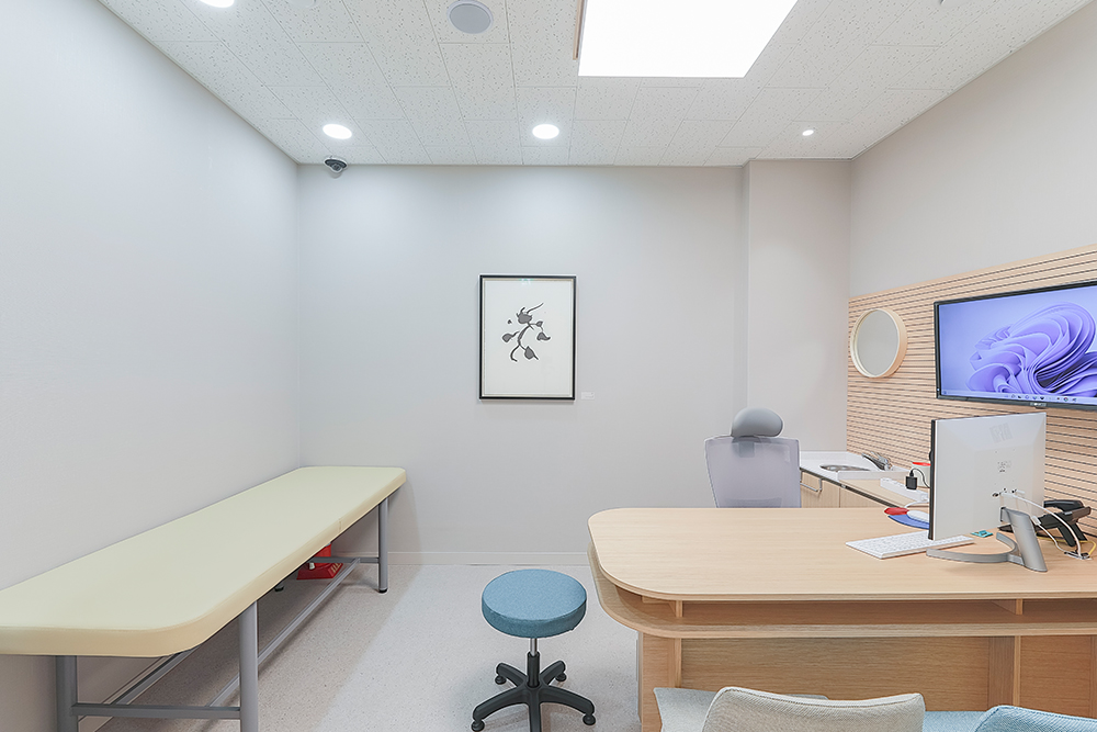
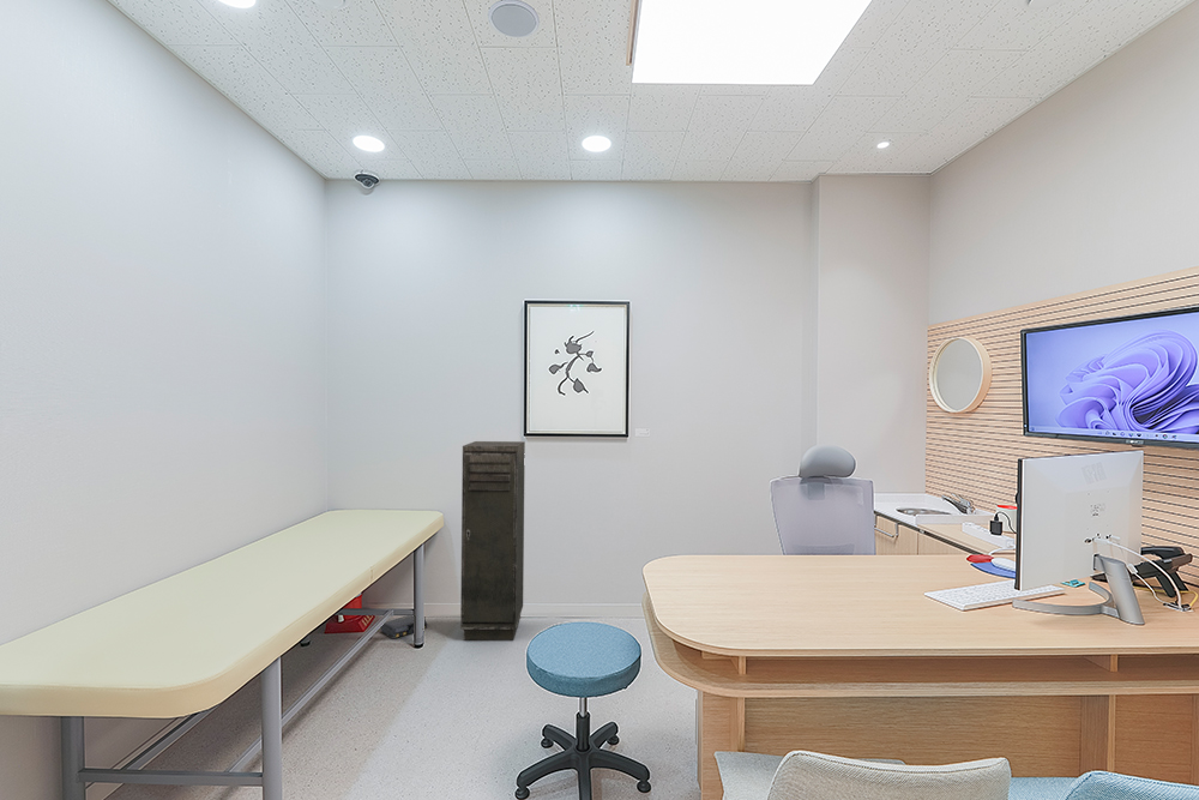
+ storage cabinet [459,440,526,642]
+ bag [379,614,428,639]
